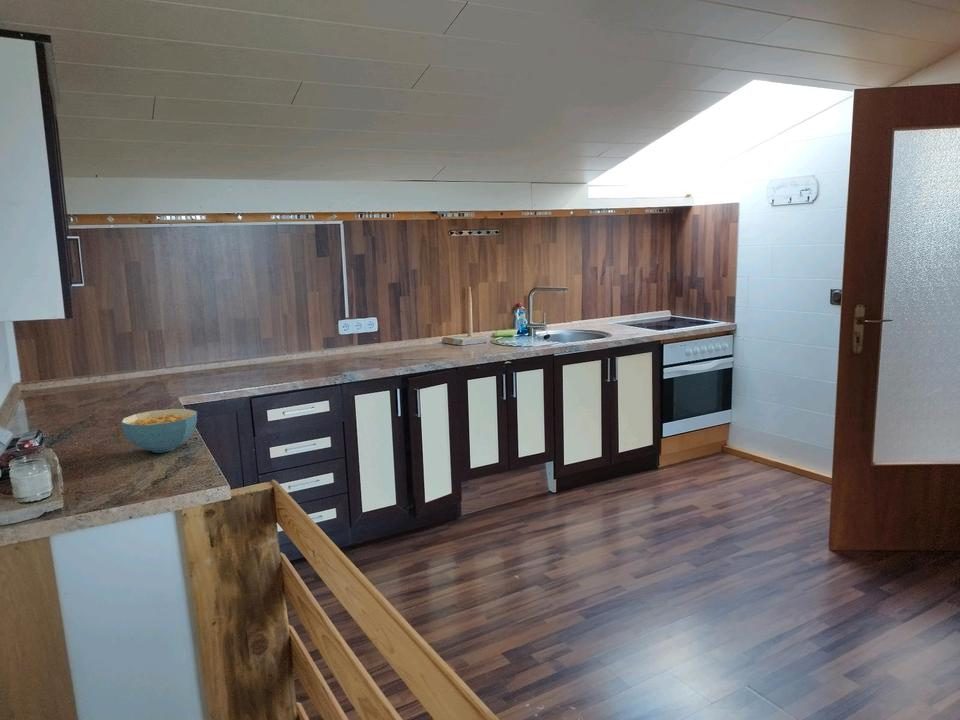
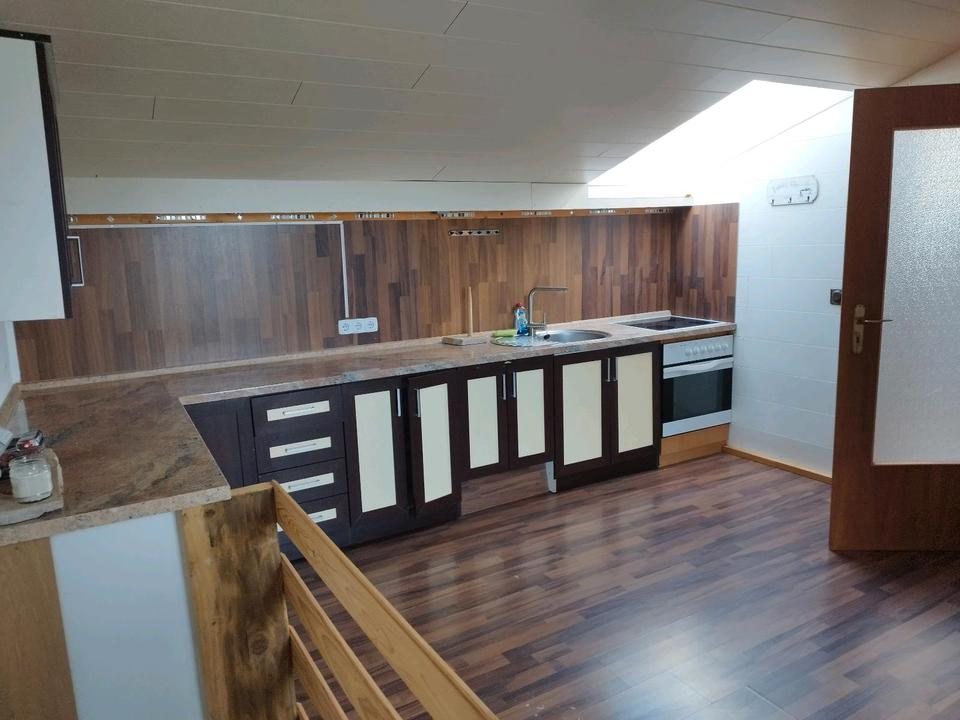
- cereal bowl [120,408,198,454]
